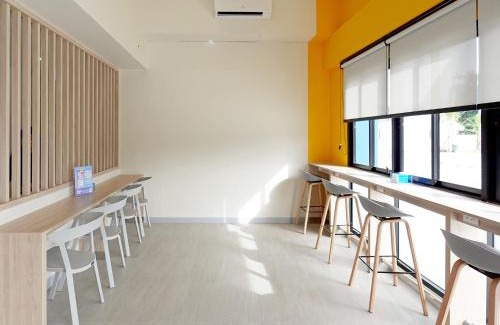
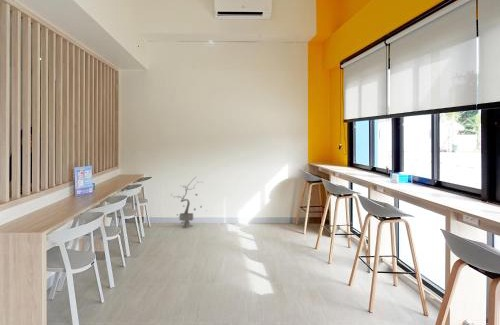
+ potted tree [171,175,208,229]
